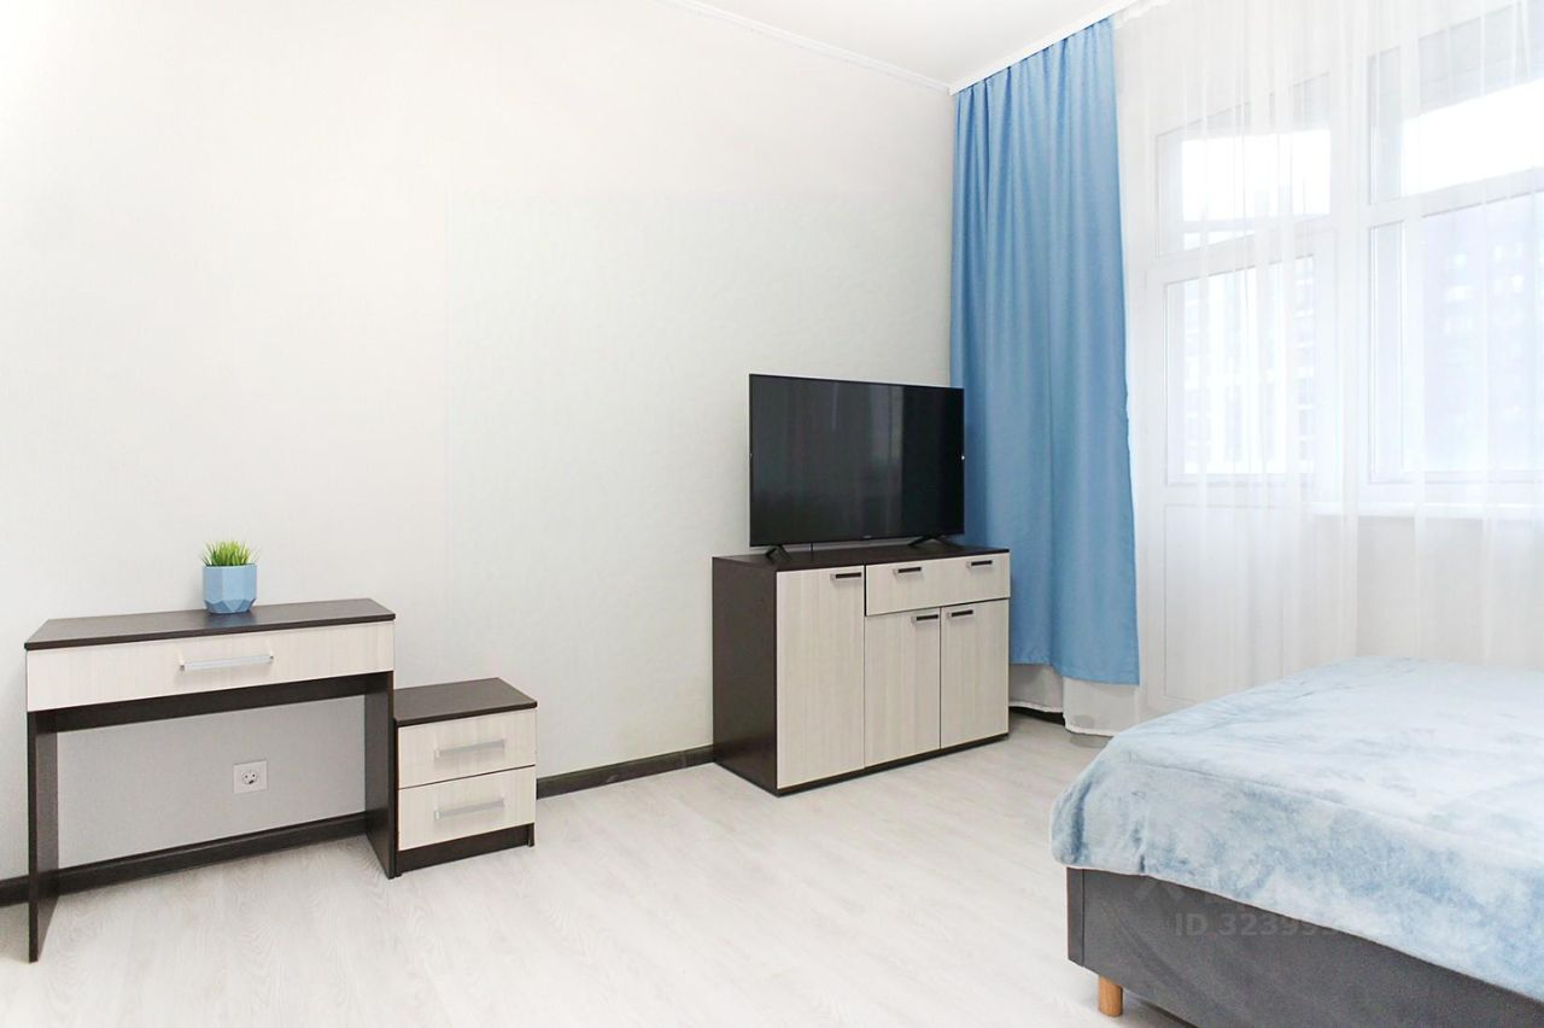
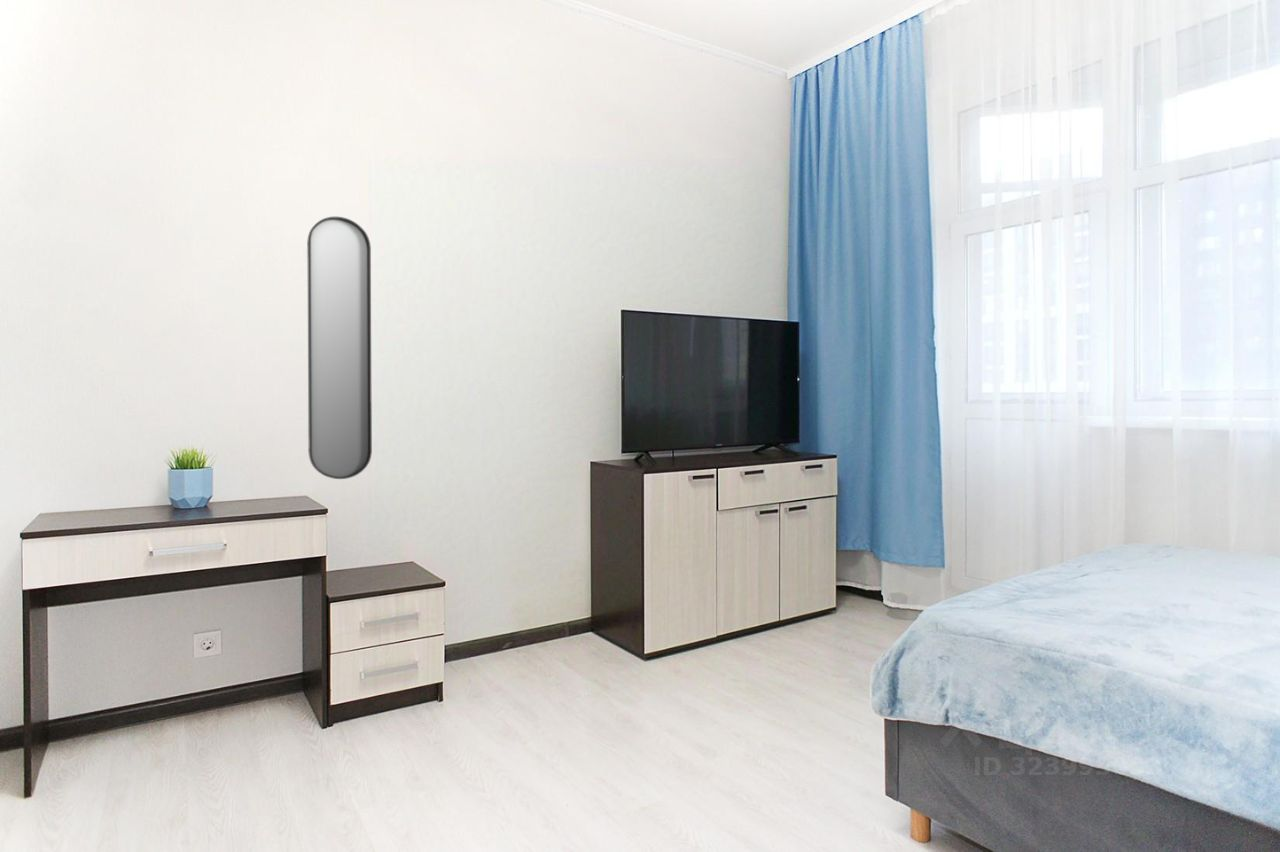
+ home mirror [306,216,373,480]
